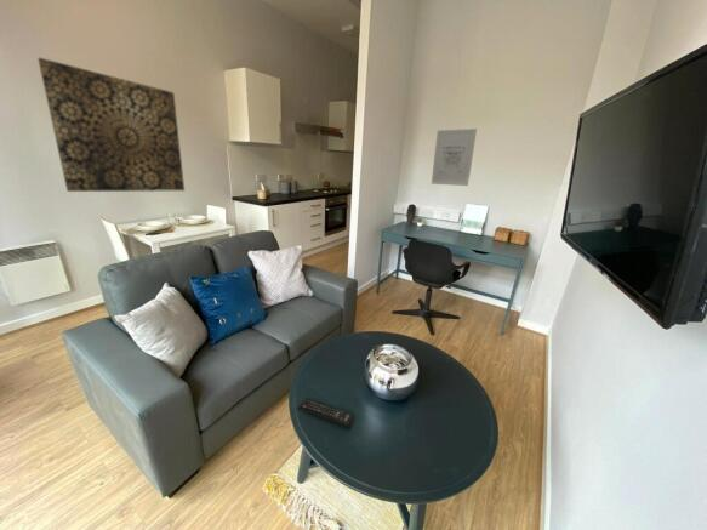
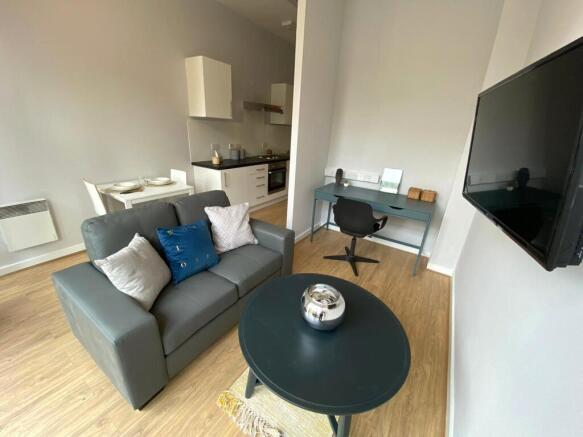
- wall art [36,57,186,193]
- remote control [297,398,355,428]
- wall art [431,127,478,187]
